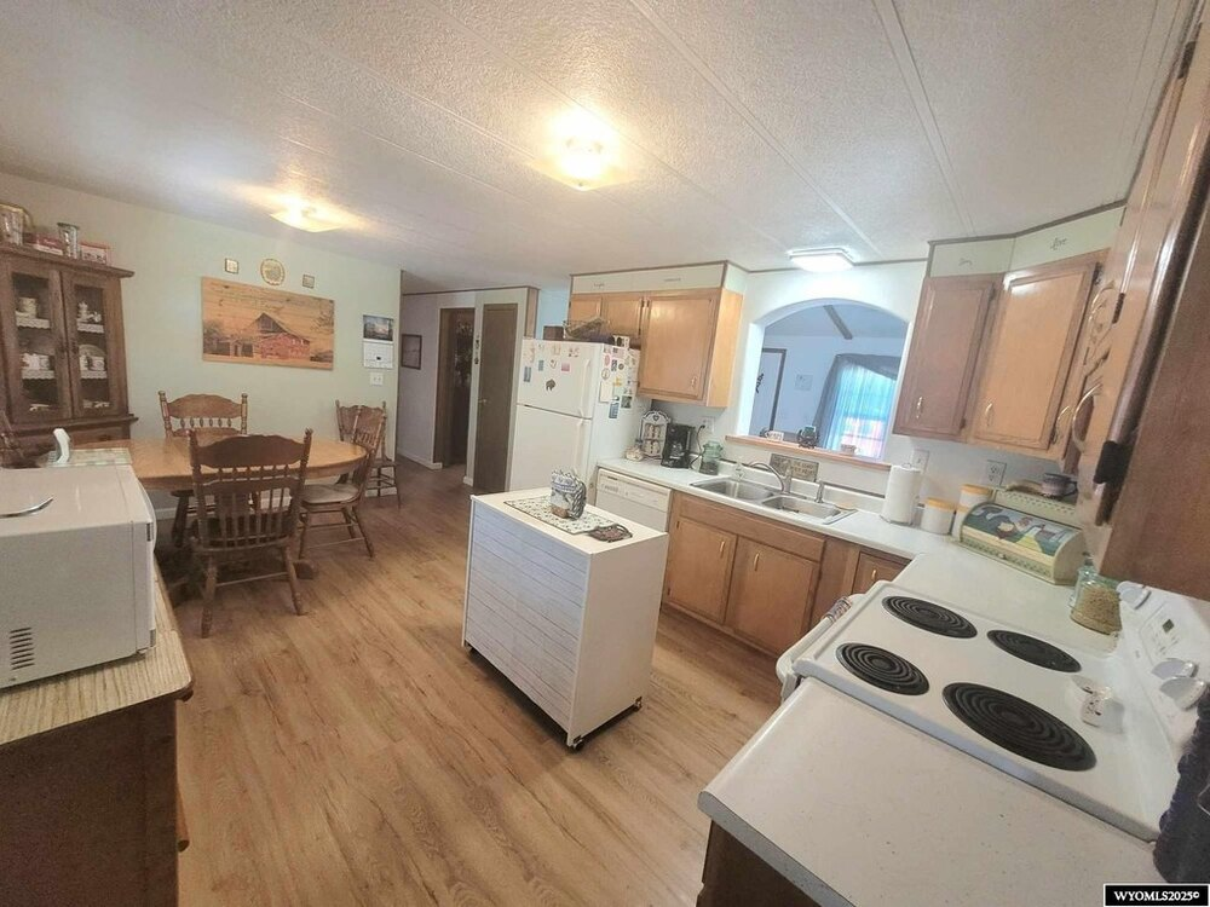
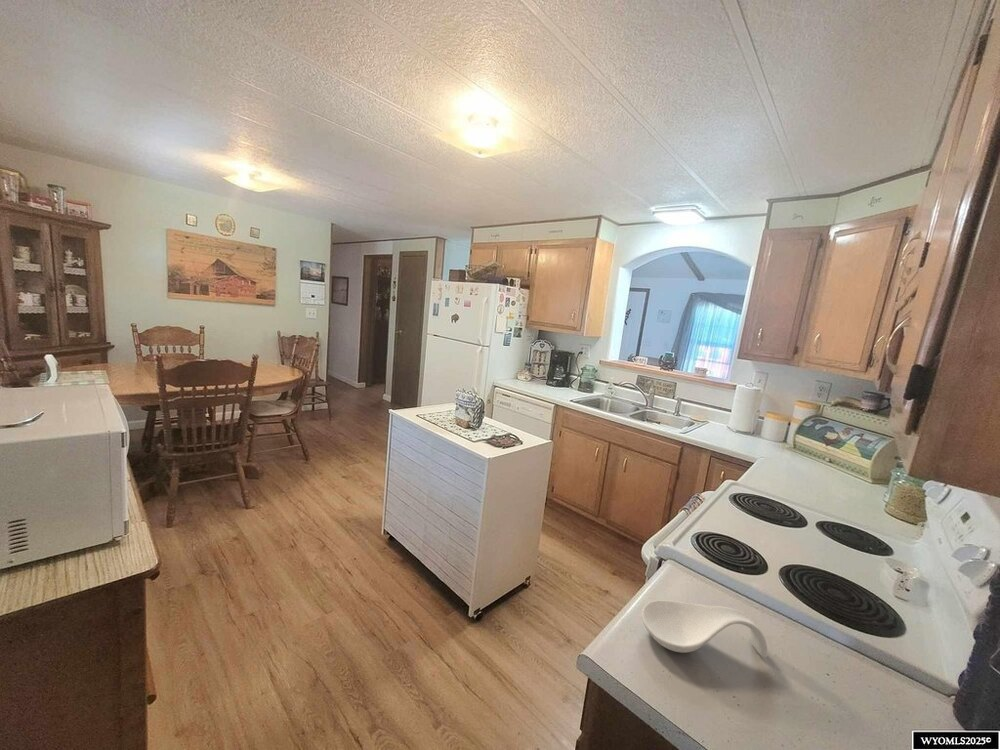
+ spoon rest [641,599,768,658]
